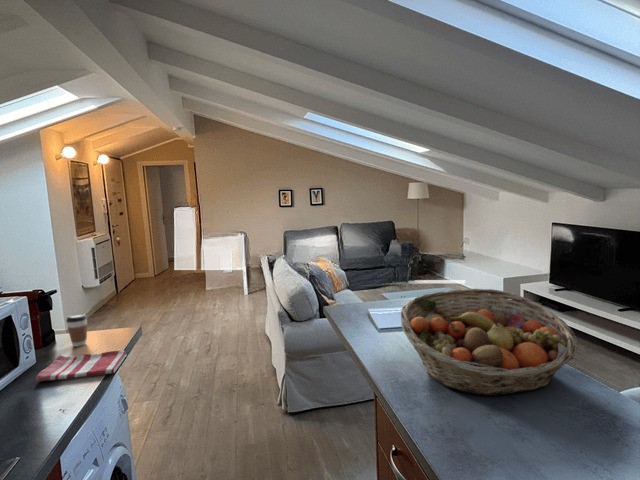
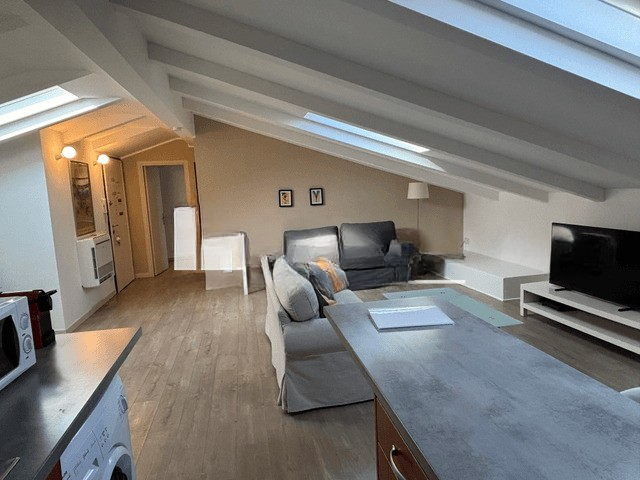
- coffee cup [65,313,88,347]
- fruit basket [399,287,579,397]
- dish towel [34,350,128,383]
